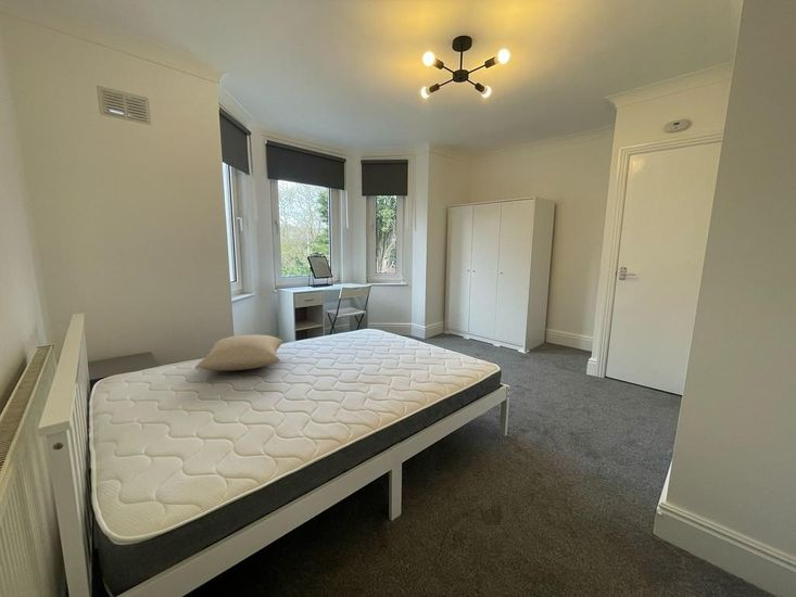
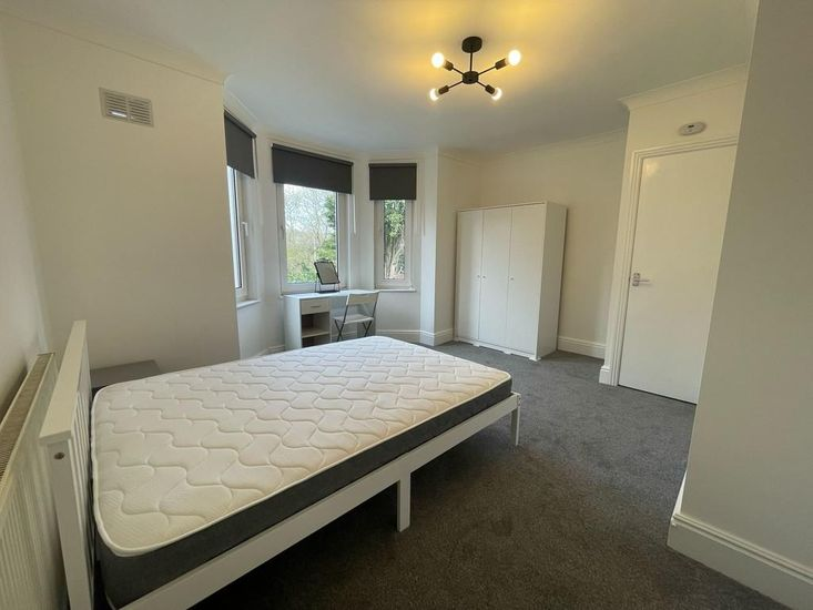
- pillow [194,333,283,371]
